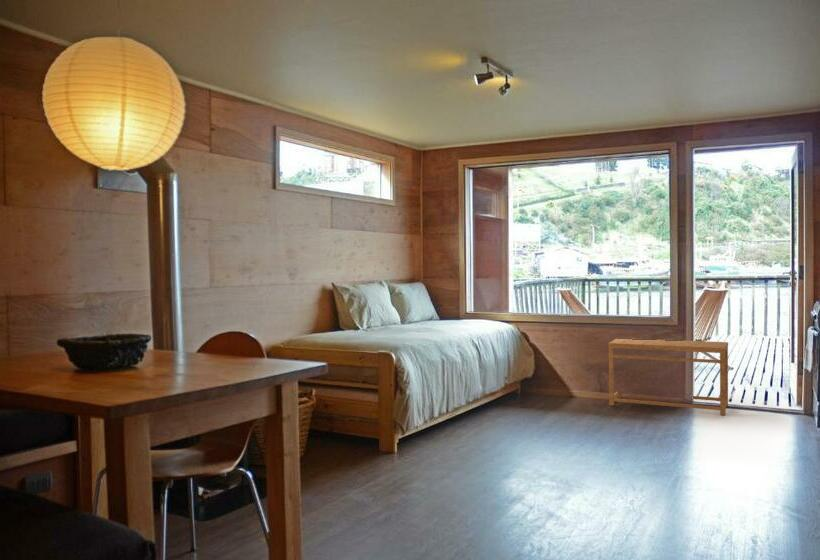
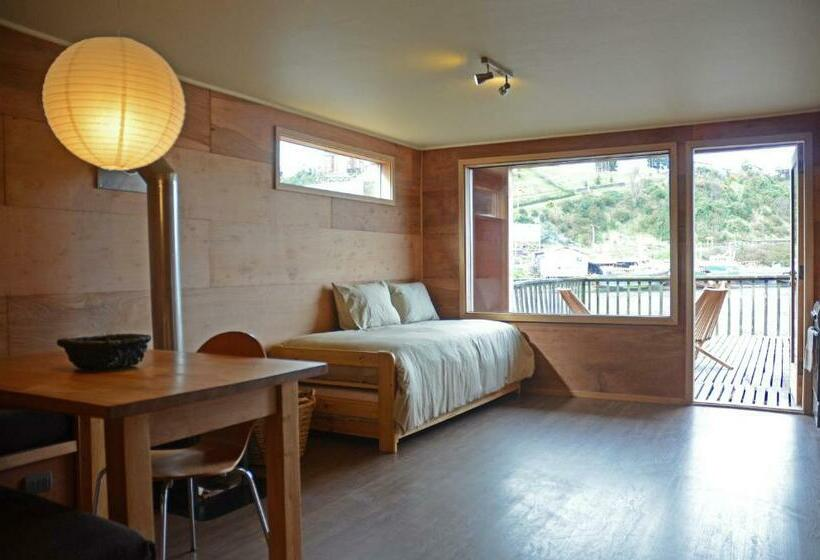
- side table [607,338,729,416]
